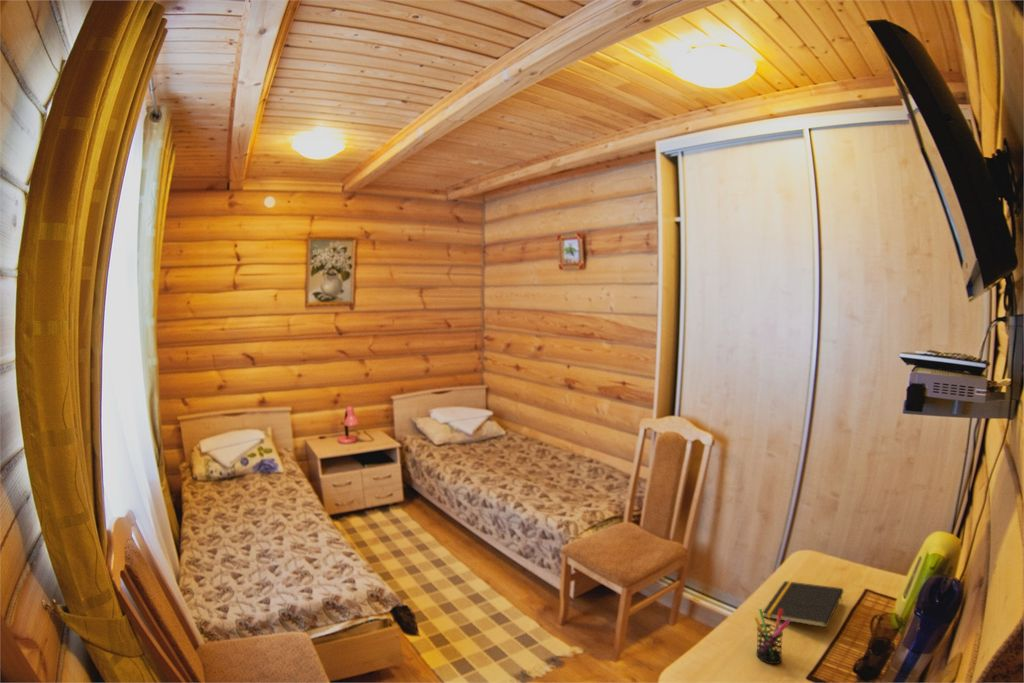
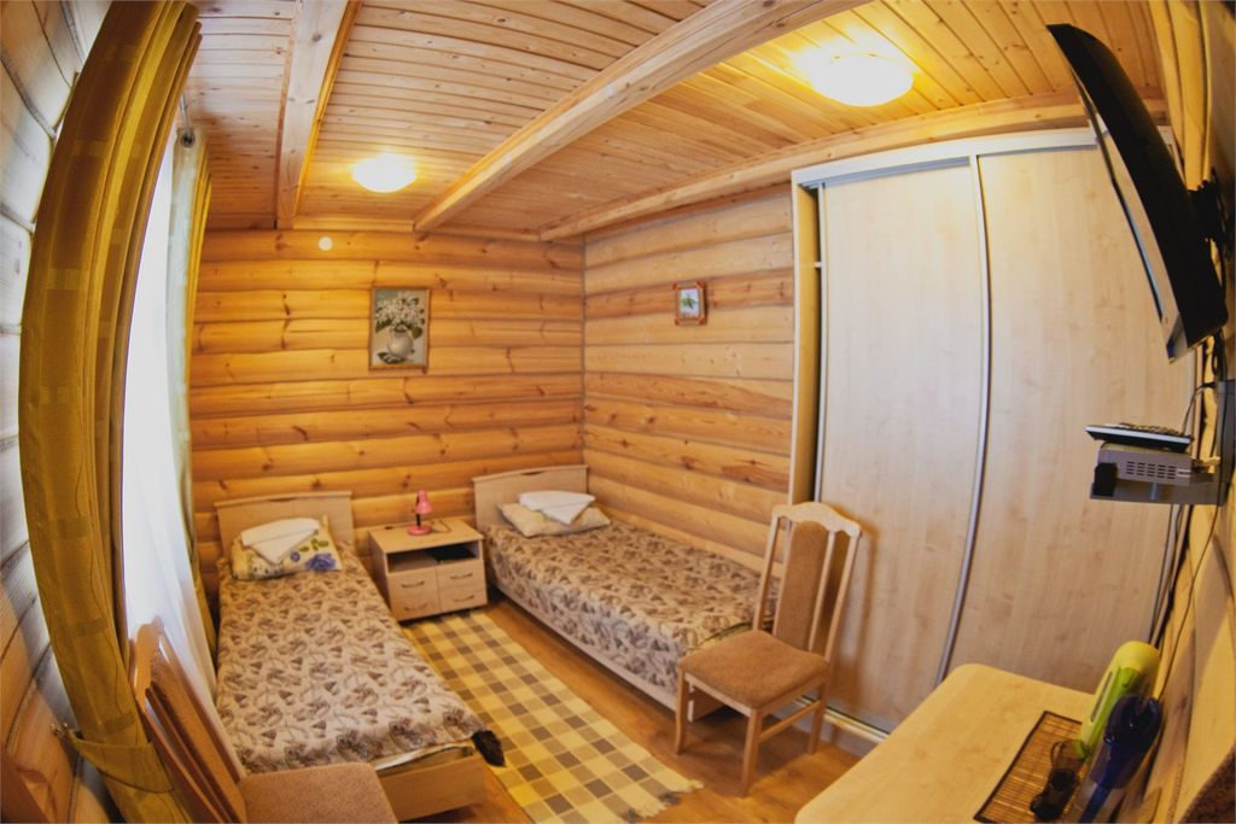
- pen holder [753,608,791,665]
- notepad [762,580,844,628]
